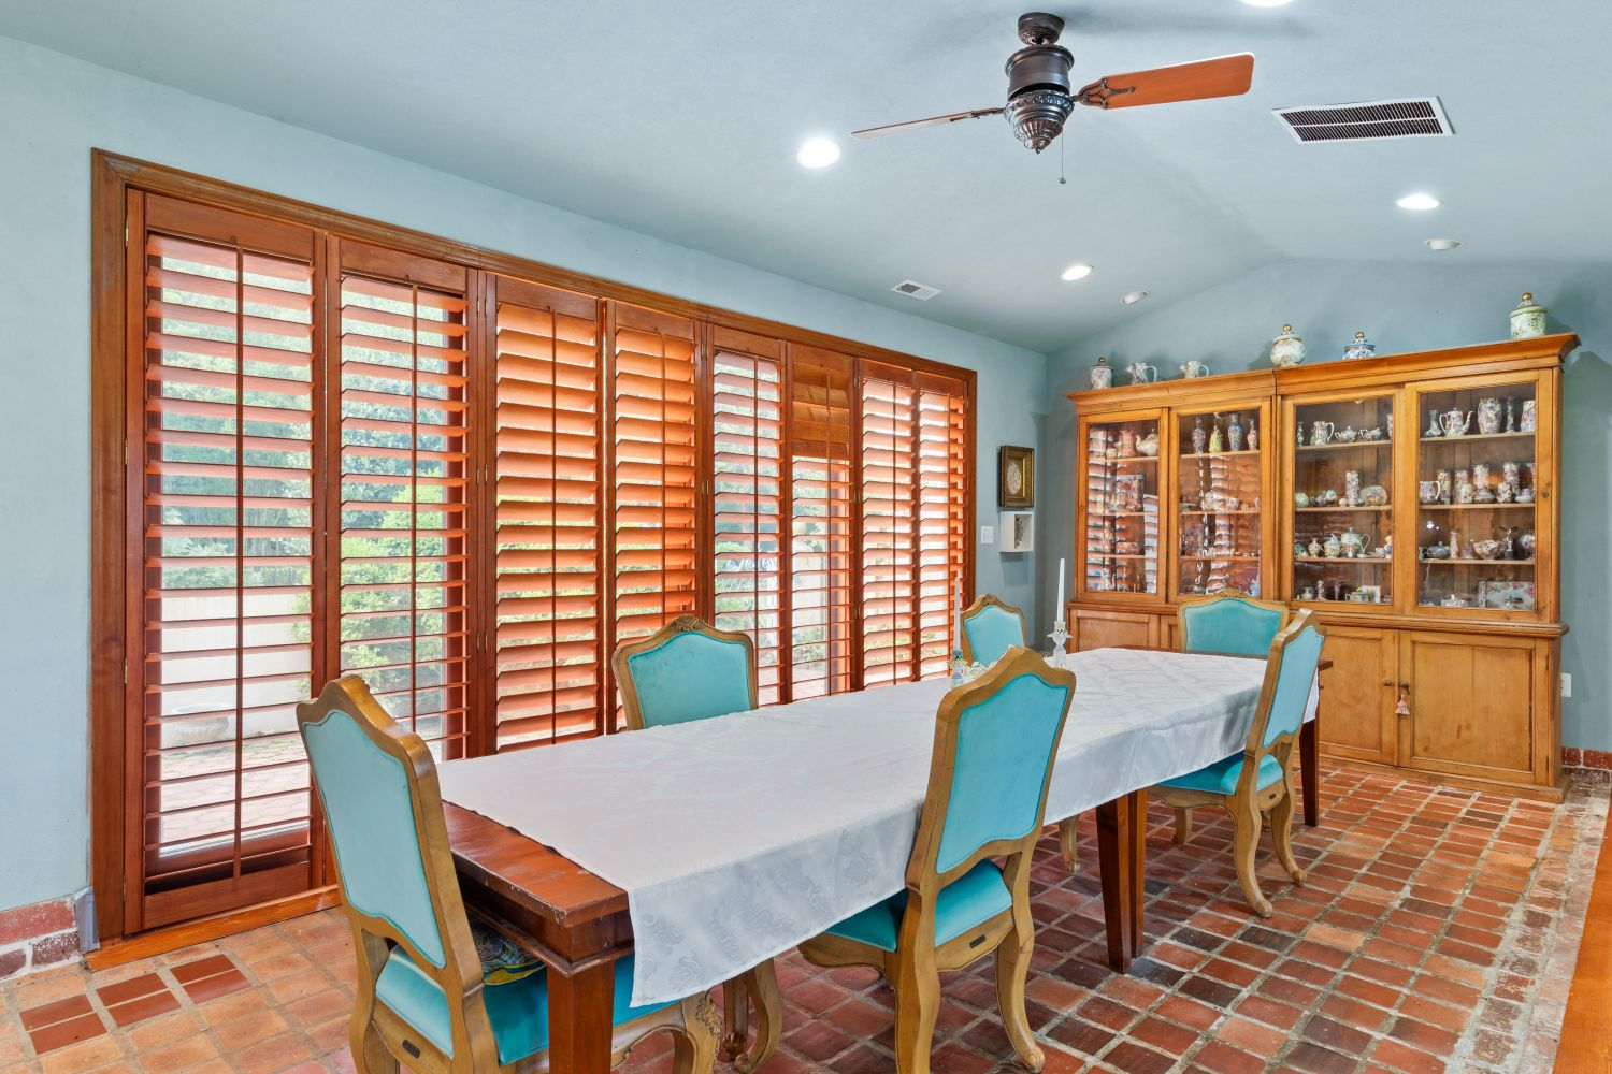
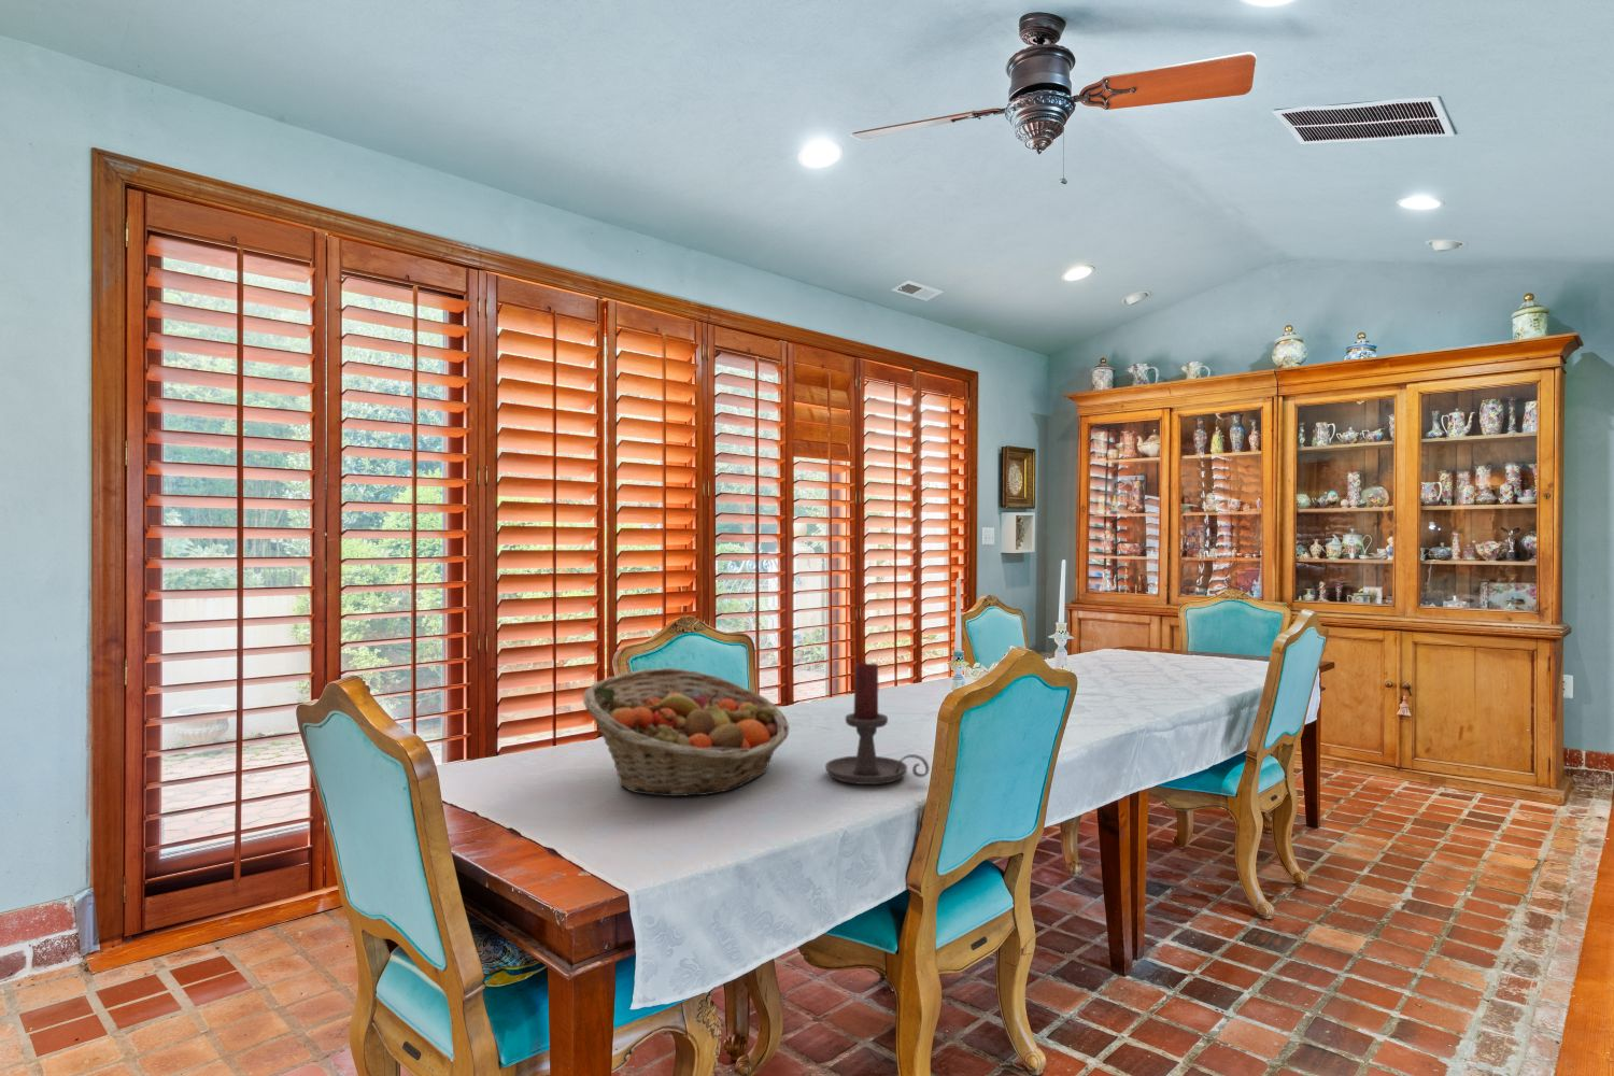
+ fruit basket [582,668,790,797]
+ candle holder [824,660,931,785]
